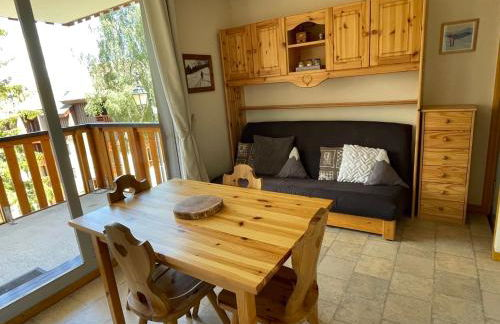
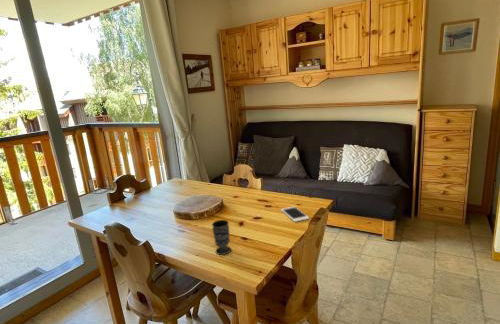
+ cell phone [280,205,310,223]
+ cup [211,219,232,256]
